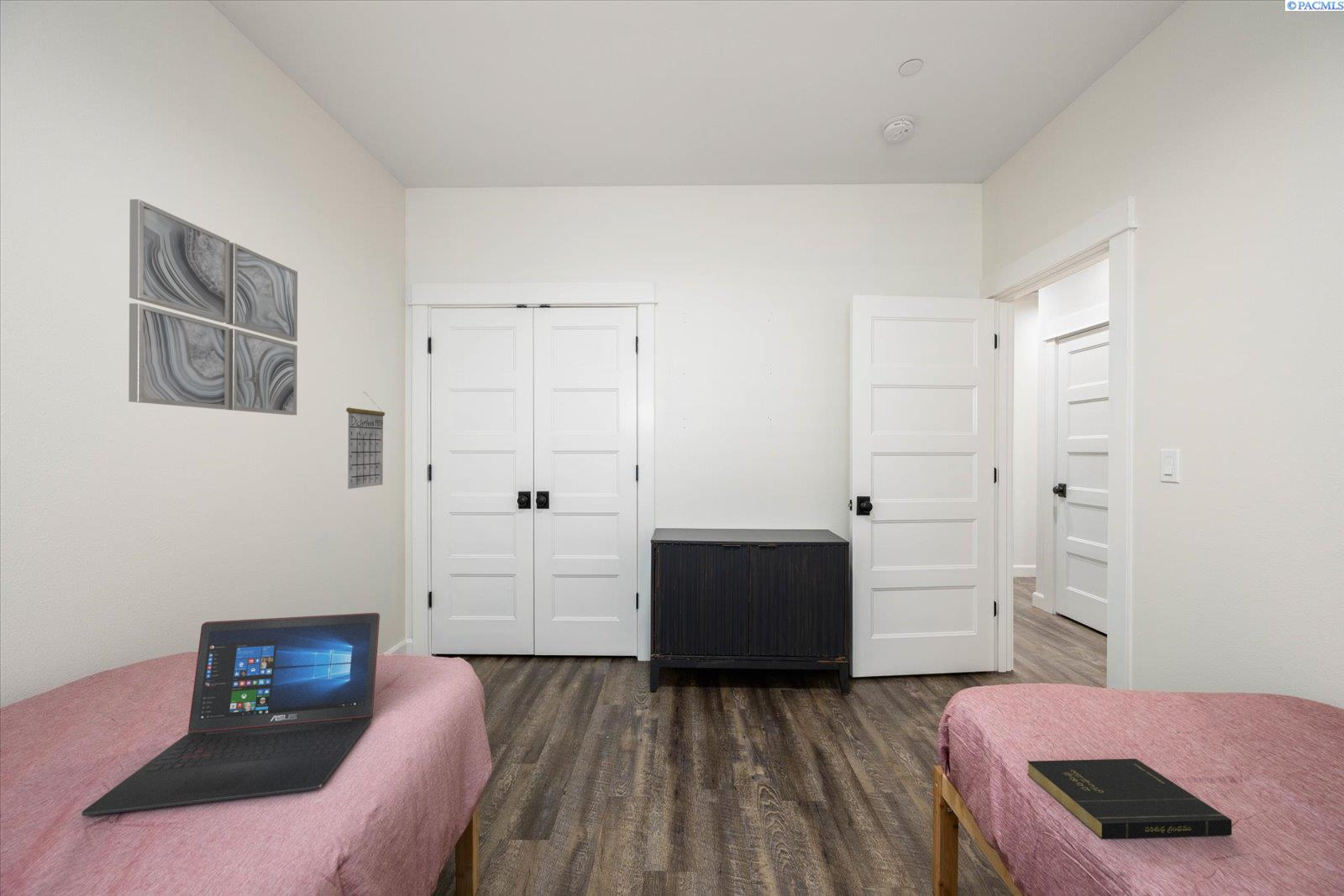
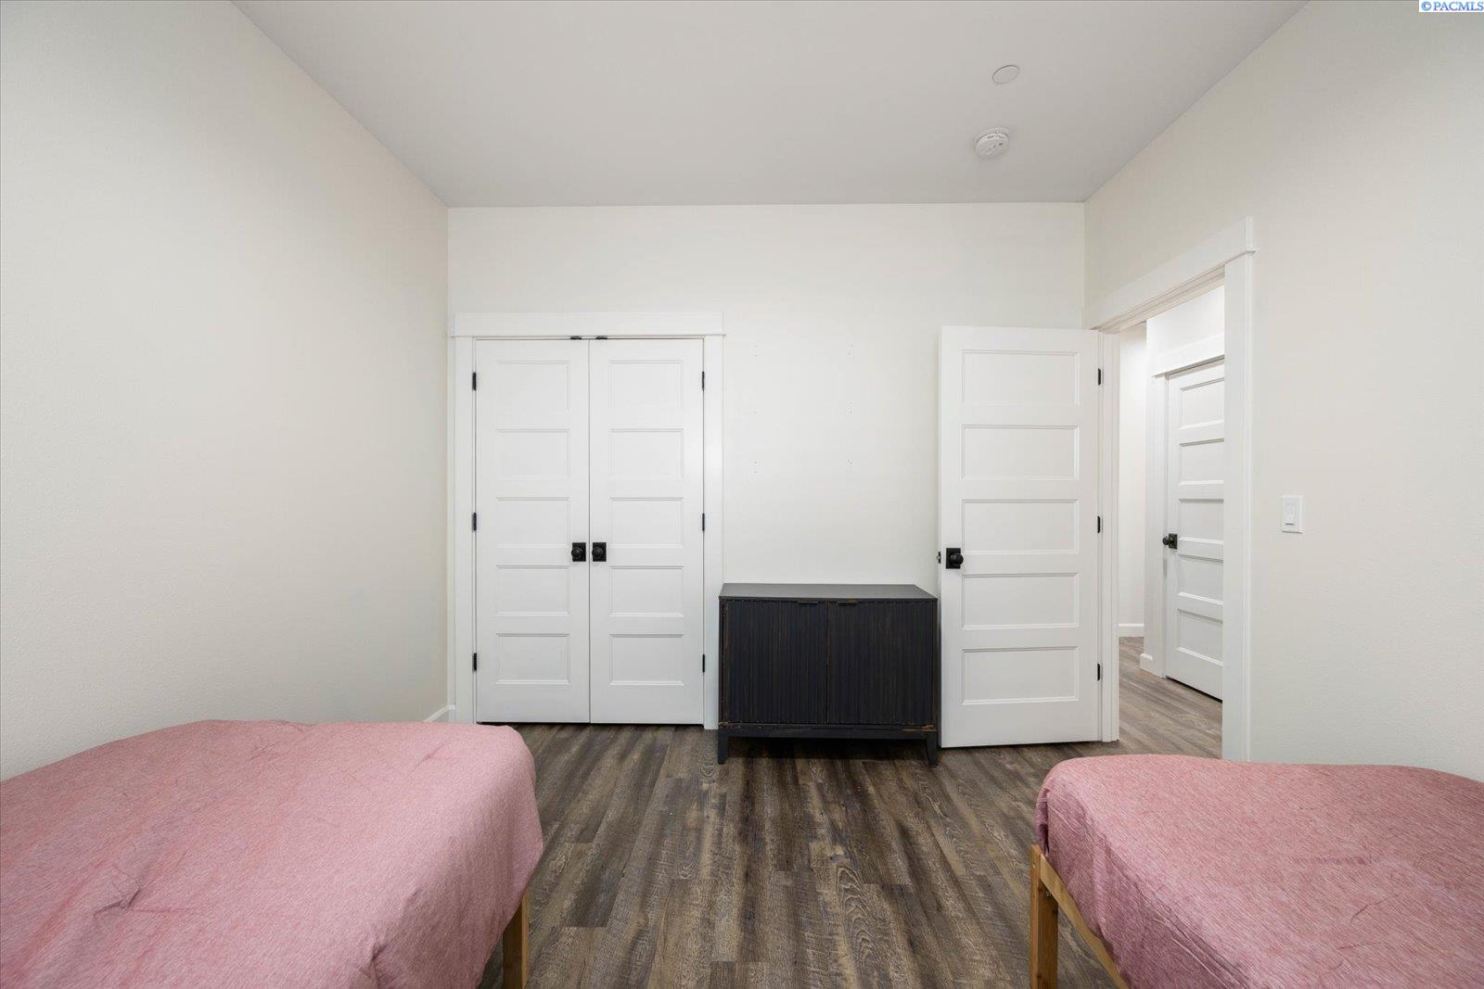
- laptop [81,612,381,817]
- wall art [128,198,298,416]
- book [1026,758,1232,840]
- calendar [345,391,386,490]
